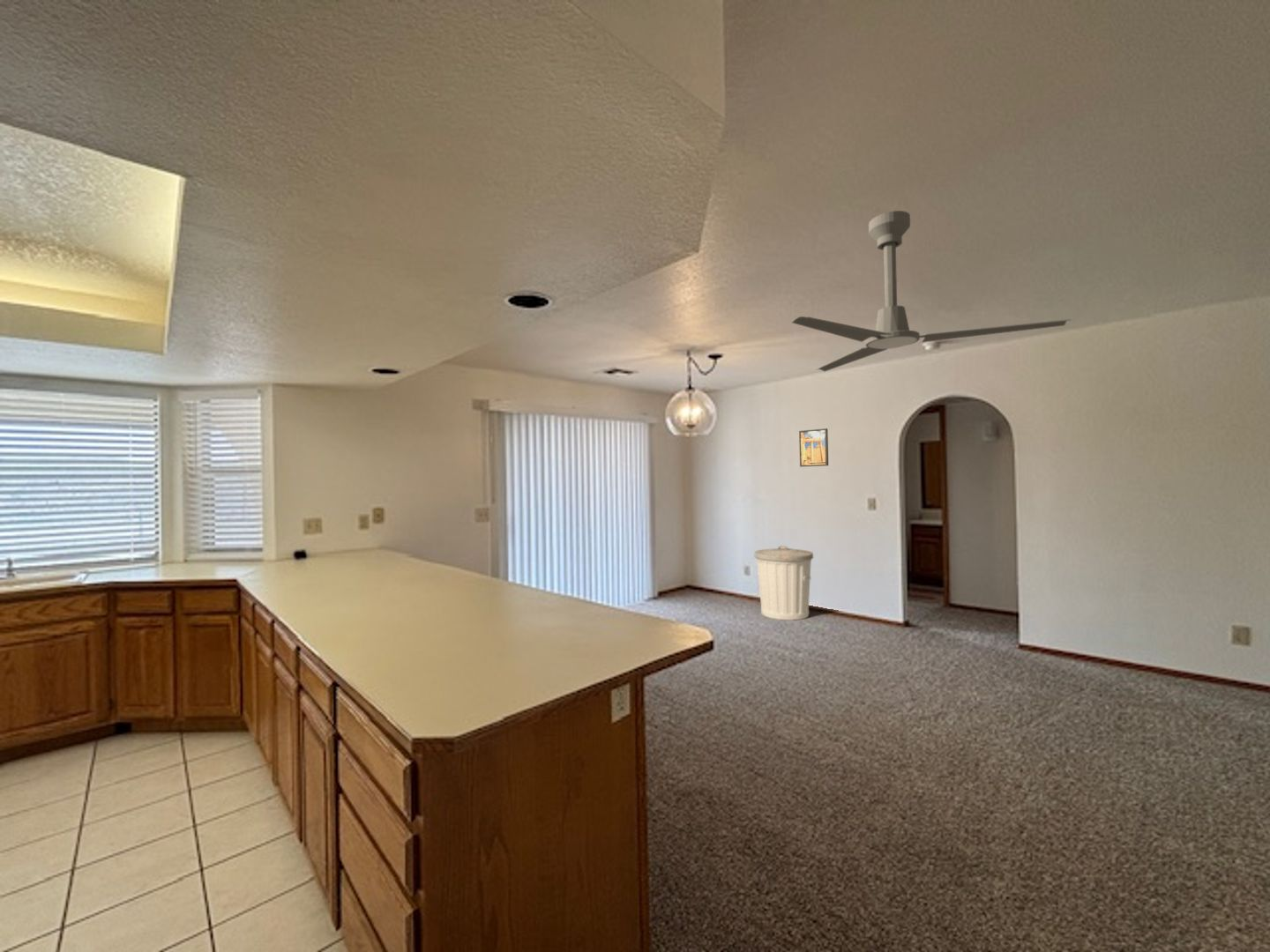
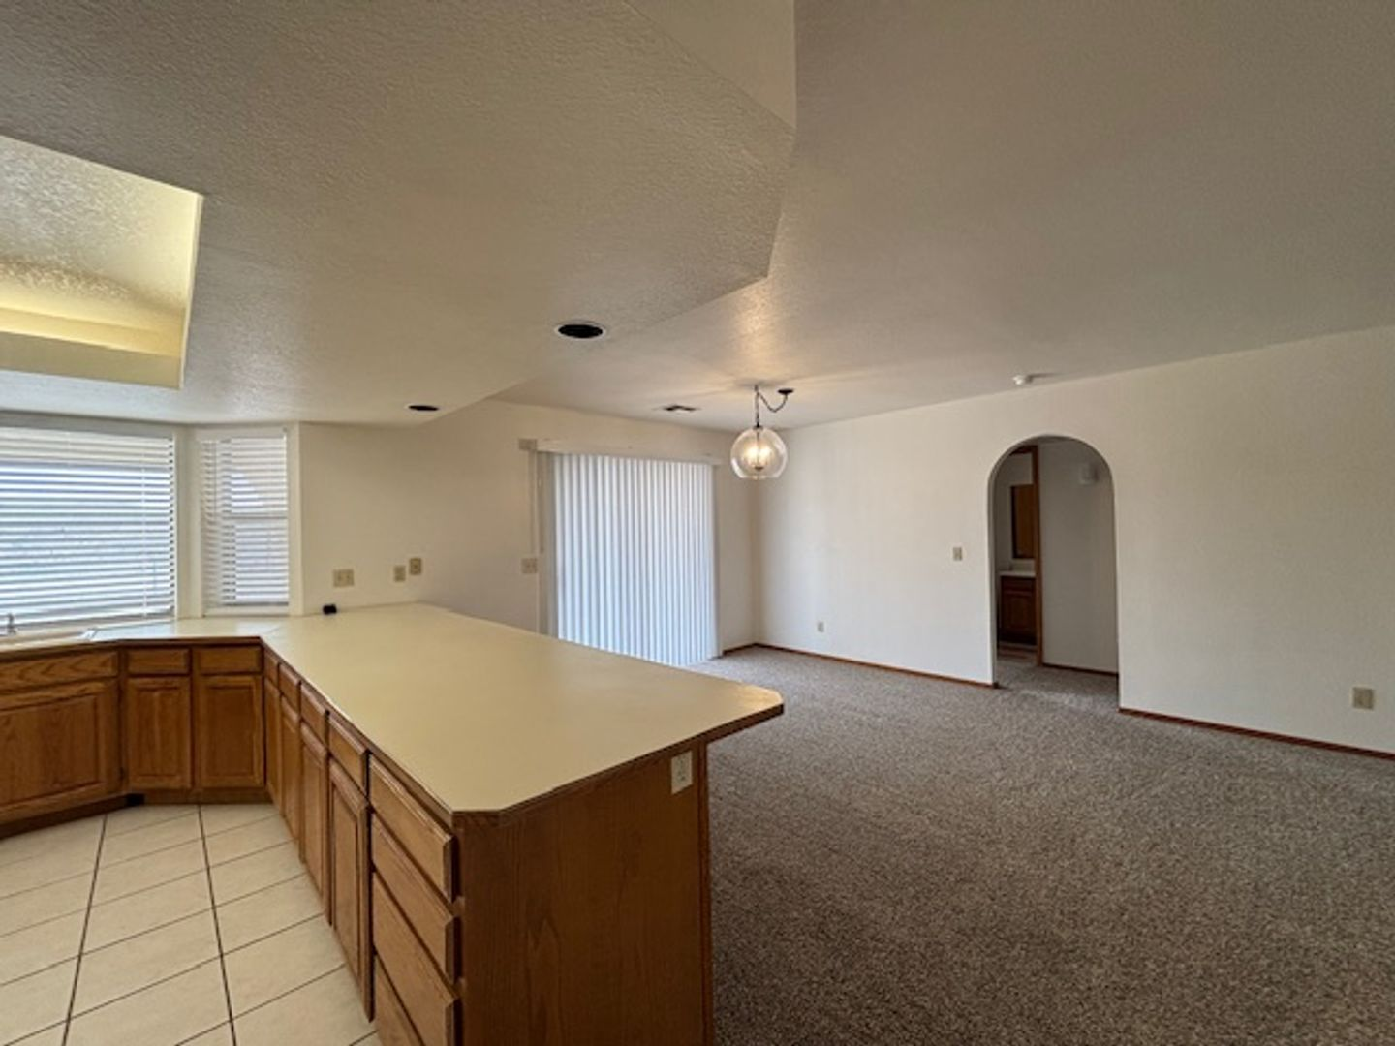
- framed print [798,428,829,467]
- ceiling fan [790,210,1072,372]
- trash can [753,545,814,621]
